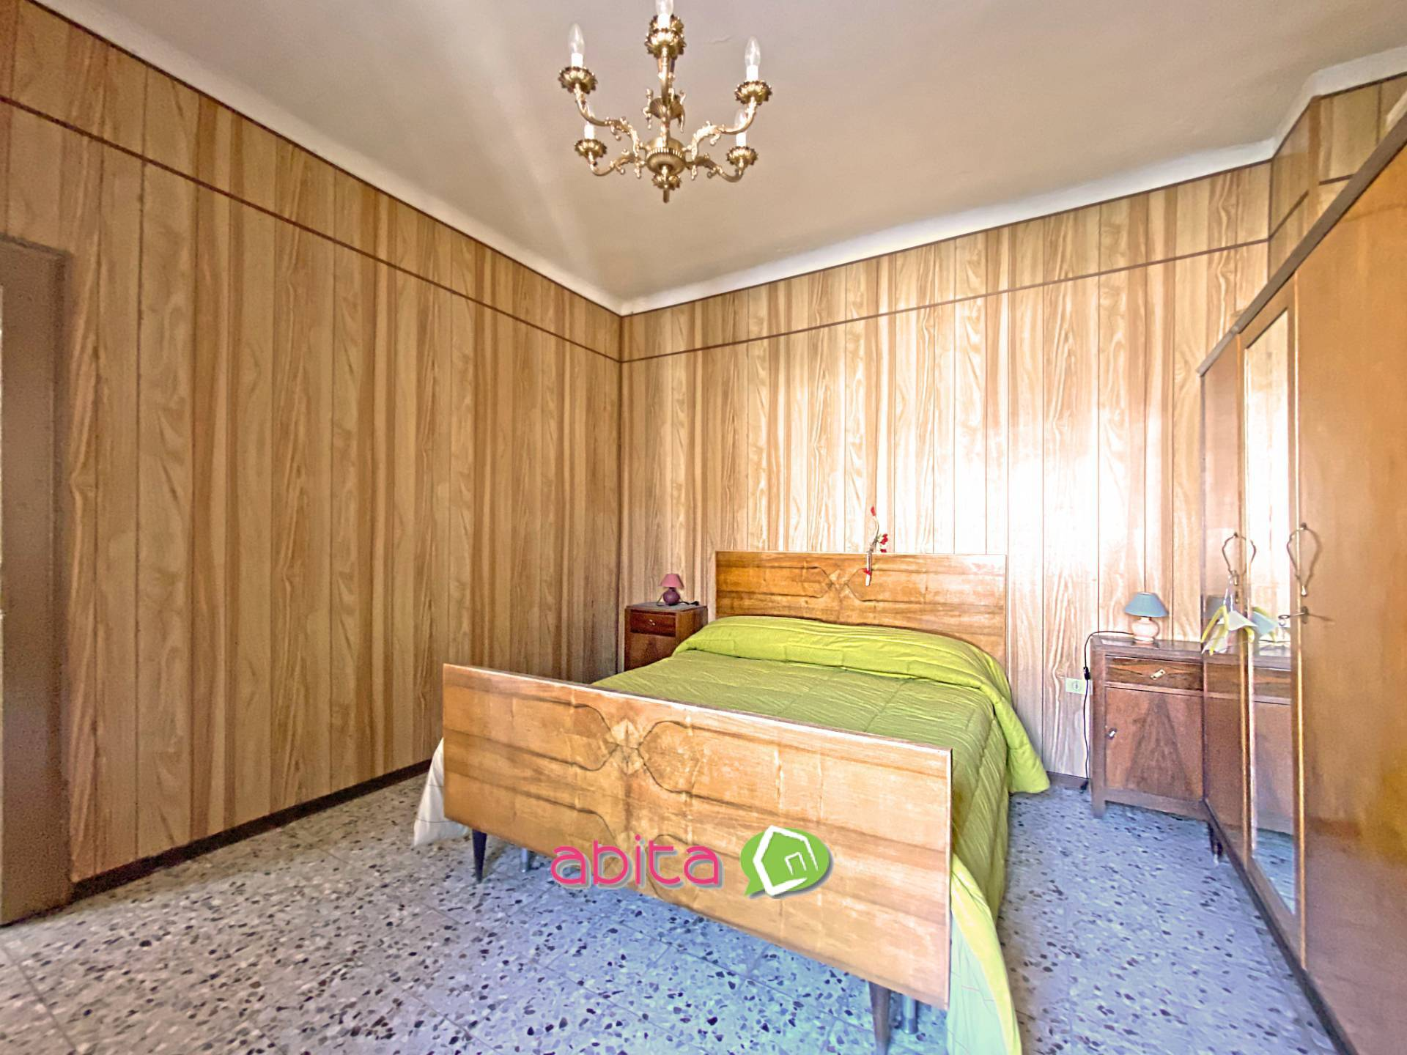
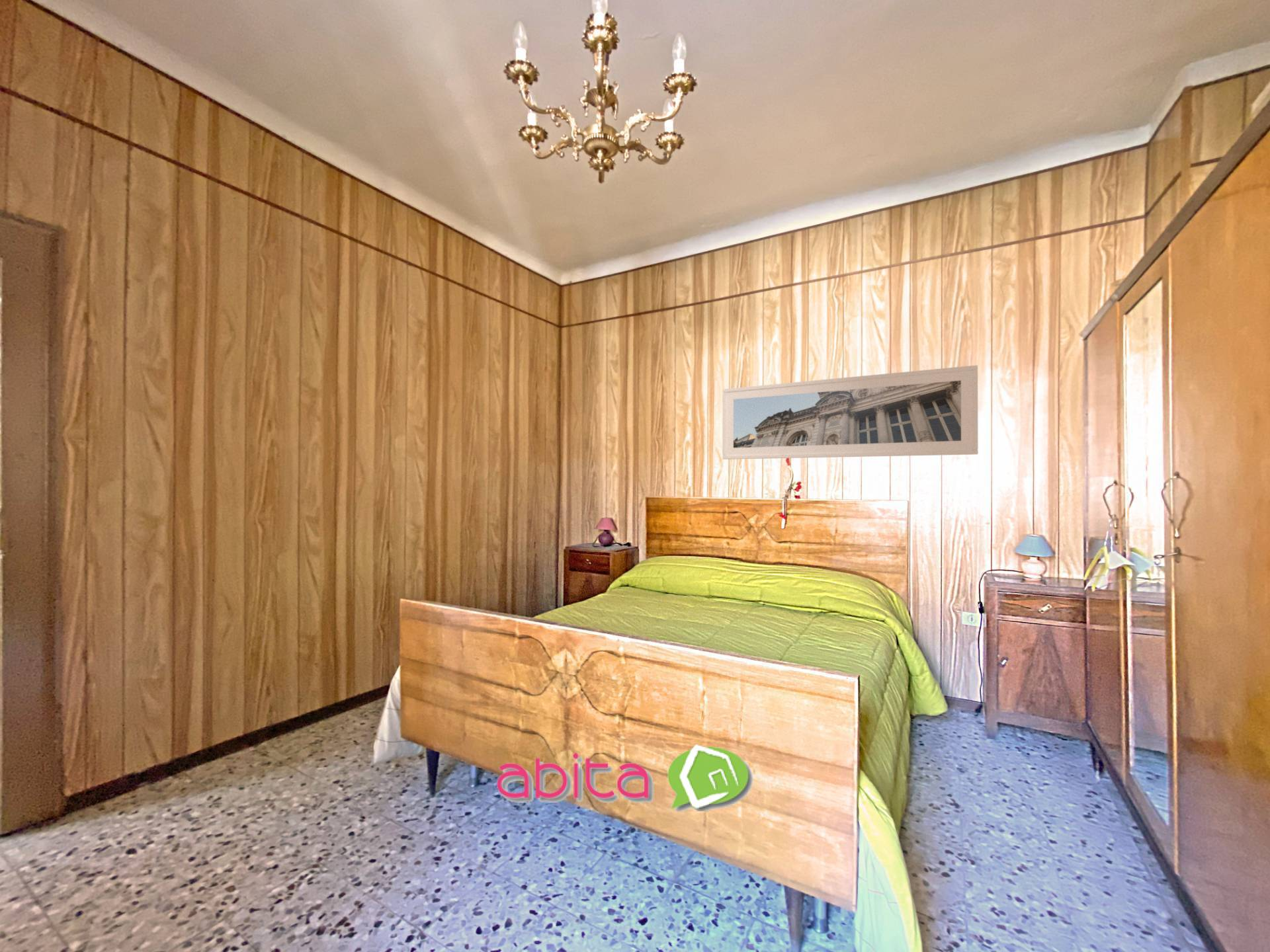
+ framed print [722,364,979,460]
